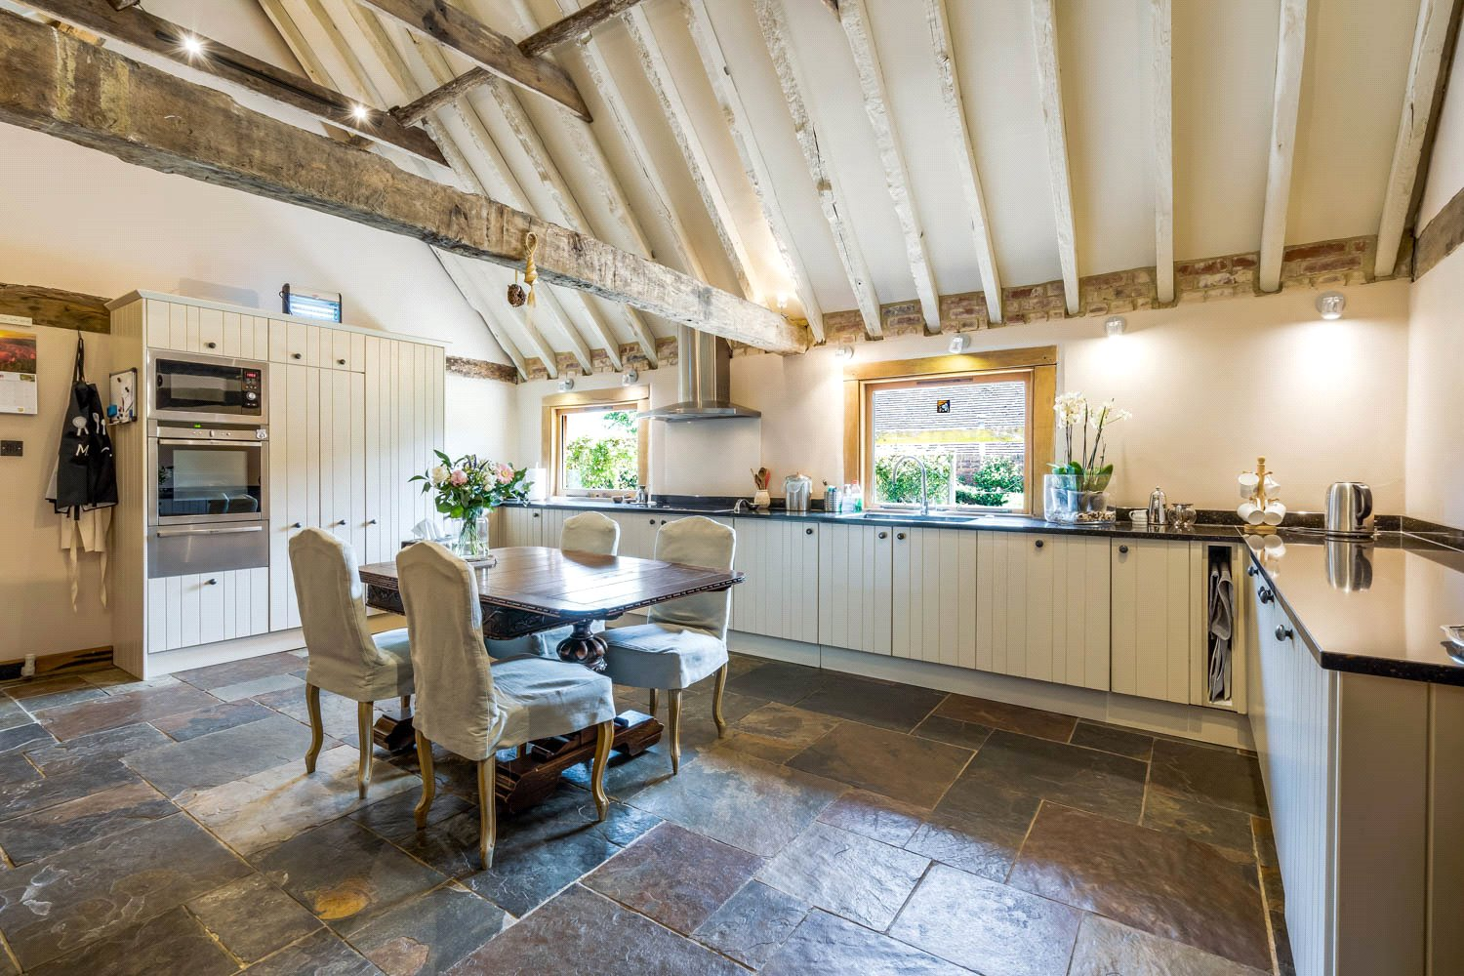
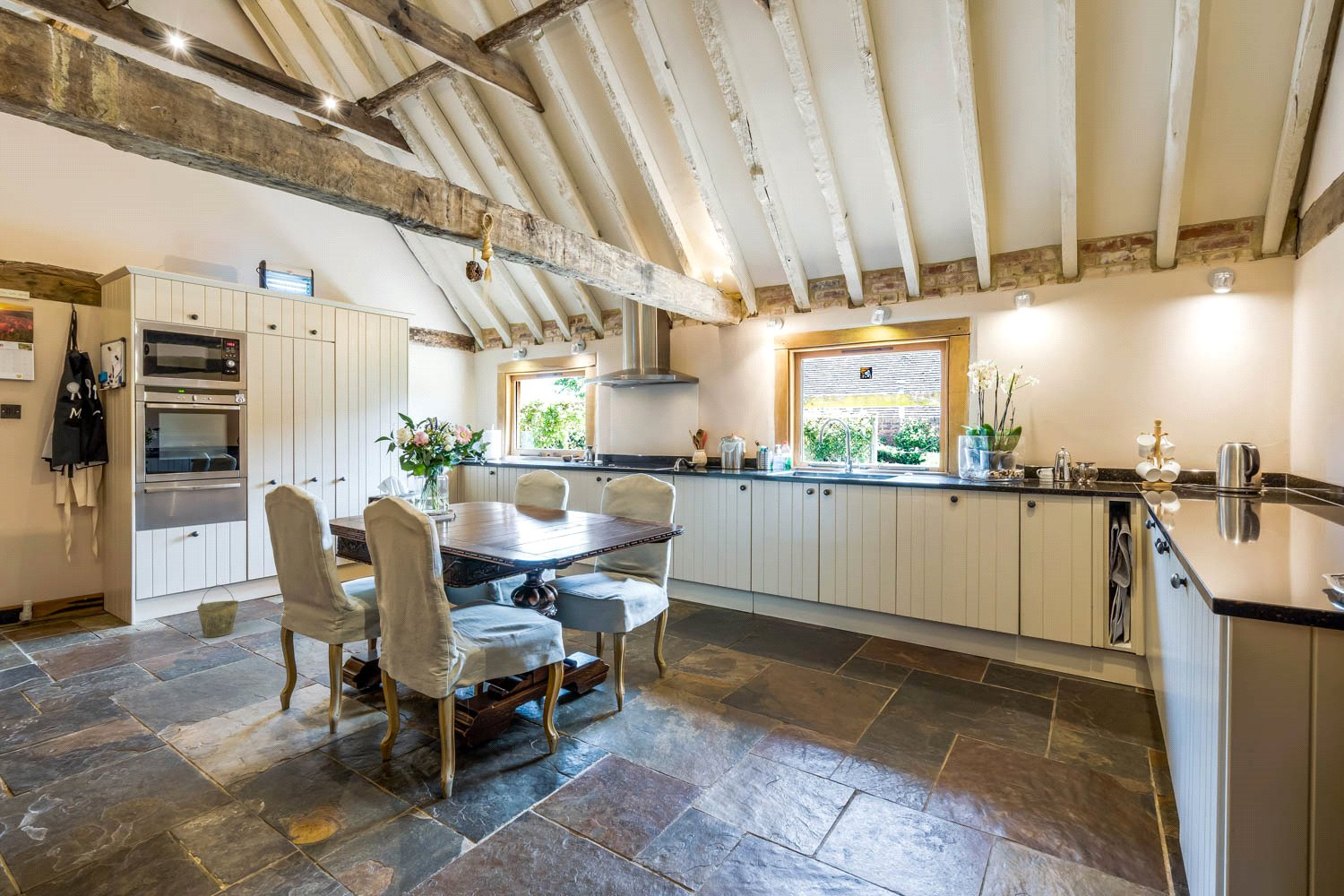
+ bucket [196,584,240,638]
